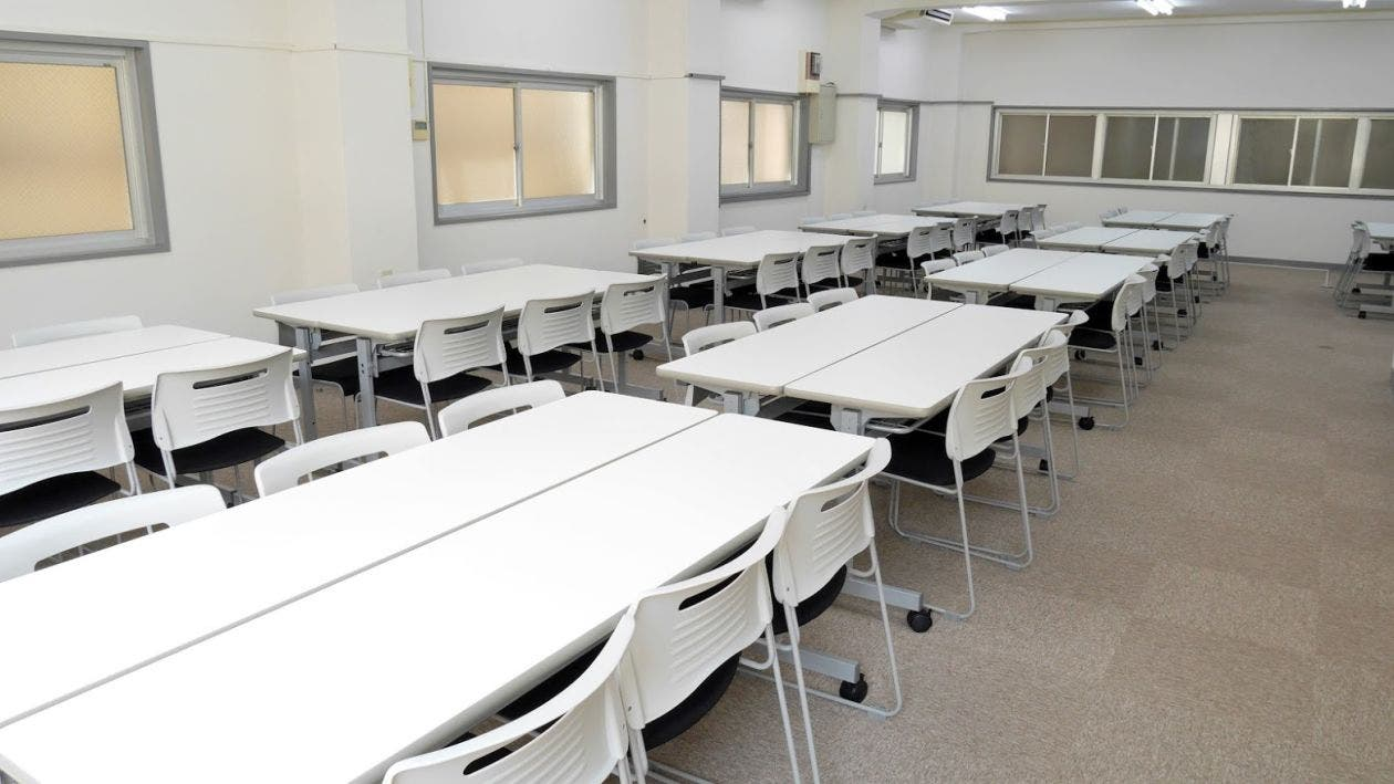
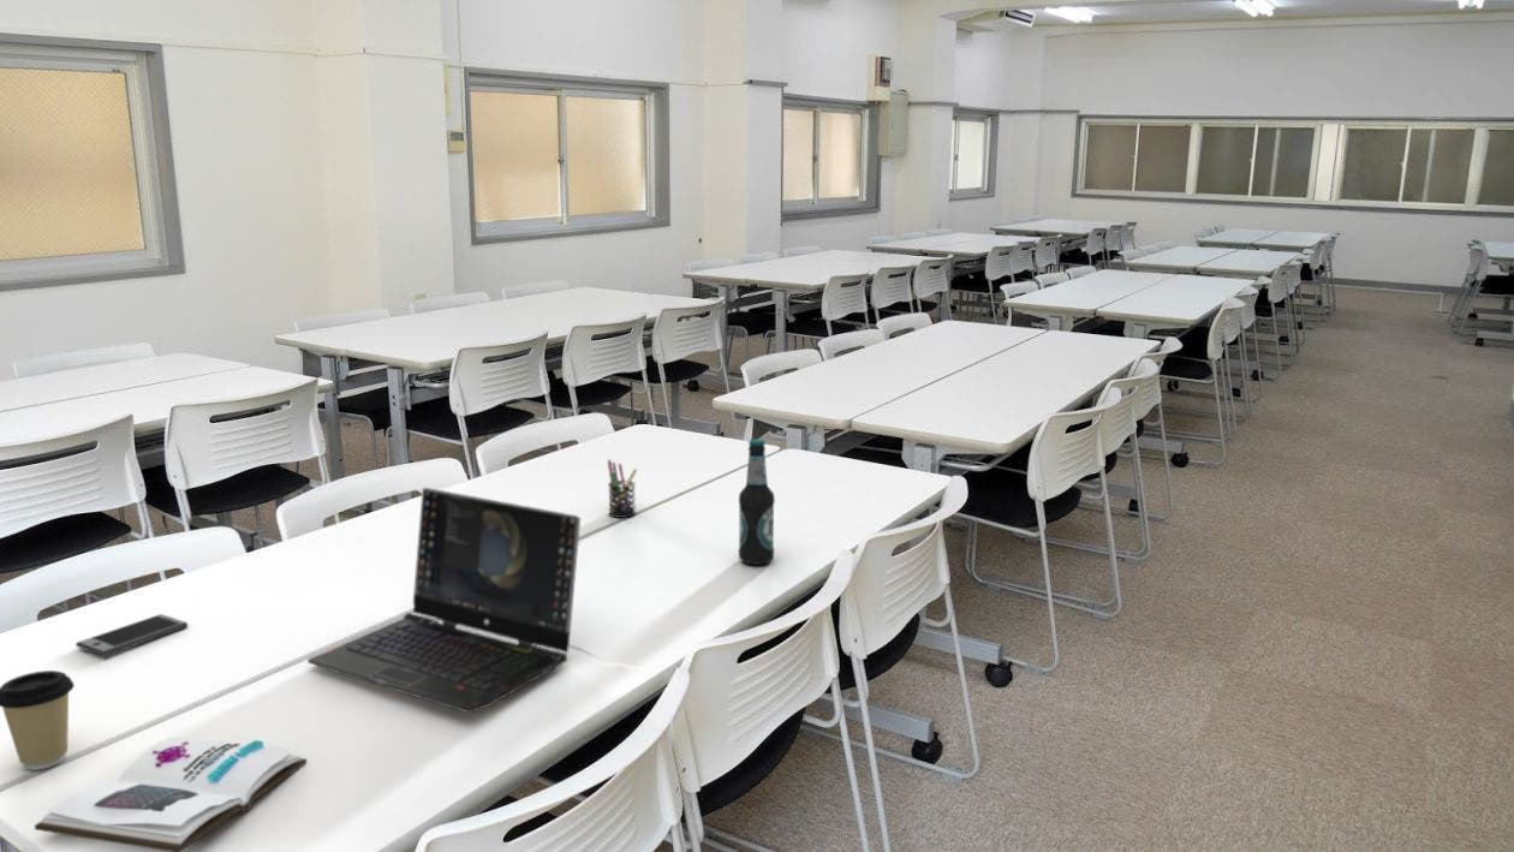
+ smartphone [74,613,189,657]
+ coffee cup [0,669,76,770]
+ laptop computer [306,487,582,714]
+ bottle [738,439,776,566]
+ pen holder [607,459,638,519]
+ book [34,737,308,852]
